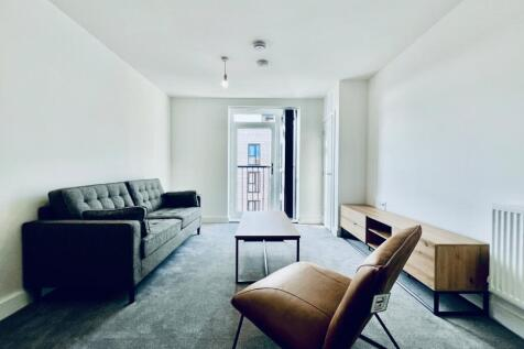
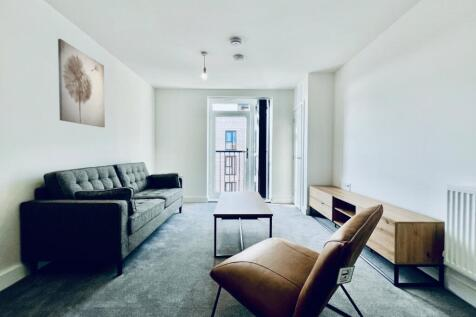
+ wall art [57,38,106,128]
